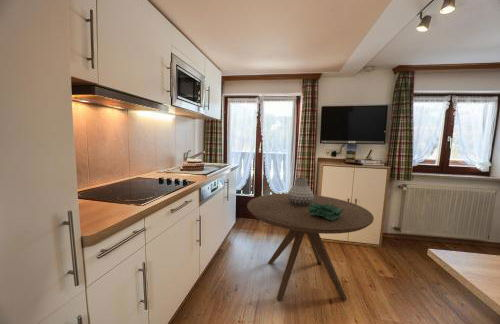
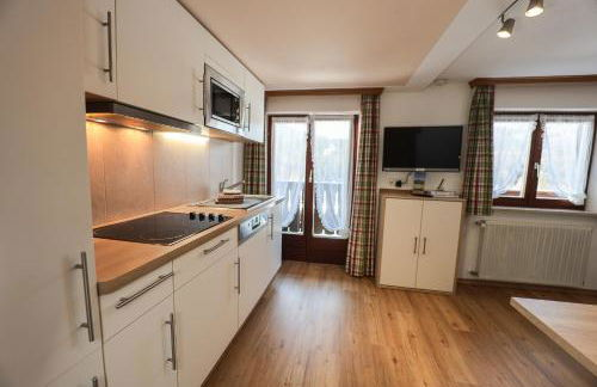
- dining table [246,193,375,301]
- vase [287,177,315,206]
- decorative bowl [308,203,344,221]
